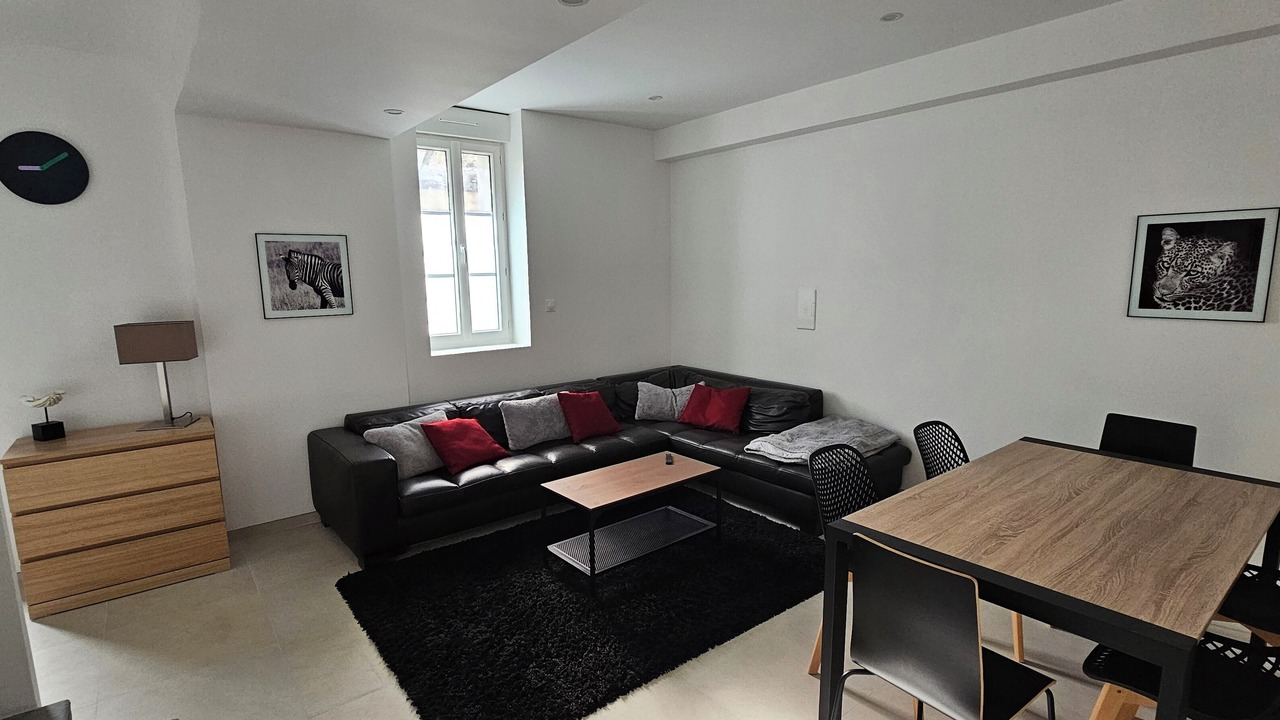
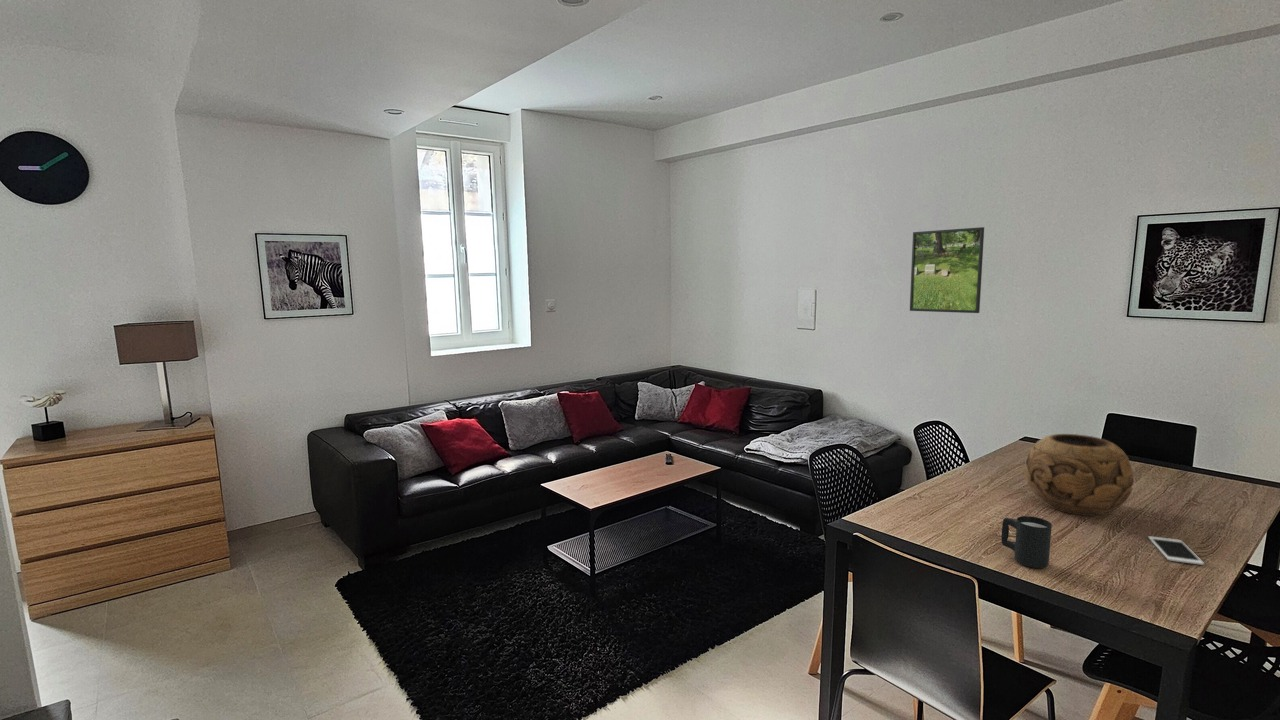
+ cell phone [1147,535,1205,566]
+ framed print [909,226,985,314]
+ mug [1001,515,1053,569]
+ decorative bowl [1024,433,1135,517]
